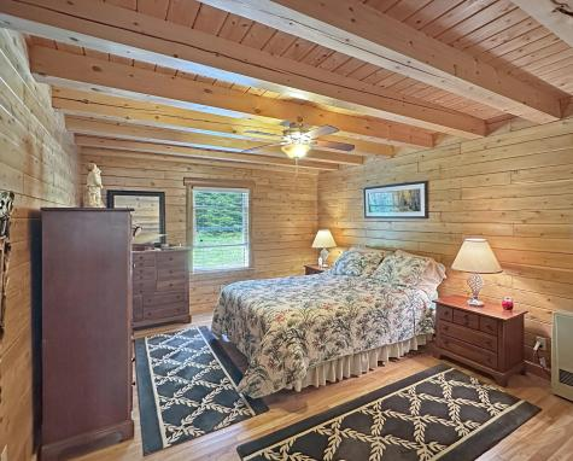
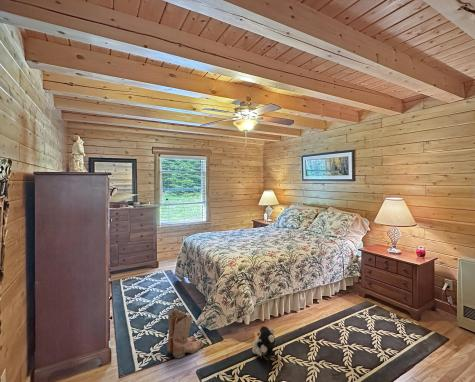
+ plush toy [251,325,276,359]
+ boots [166,308,204,359]
